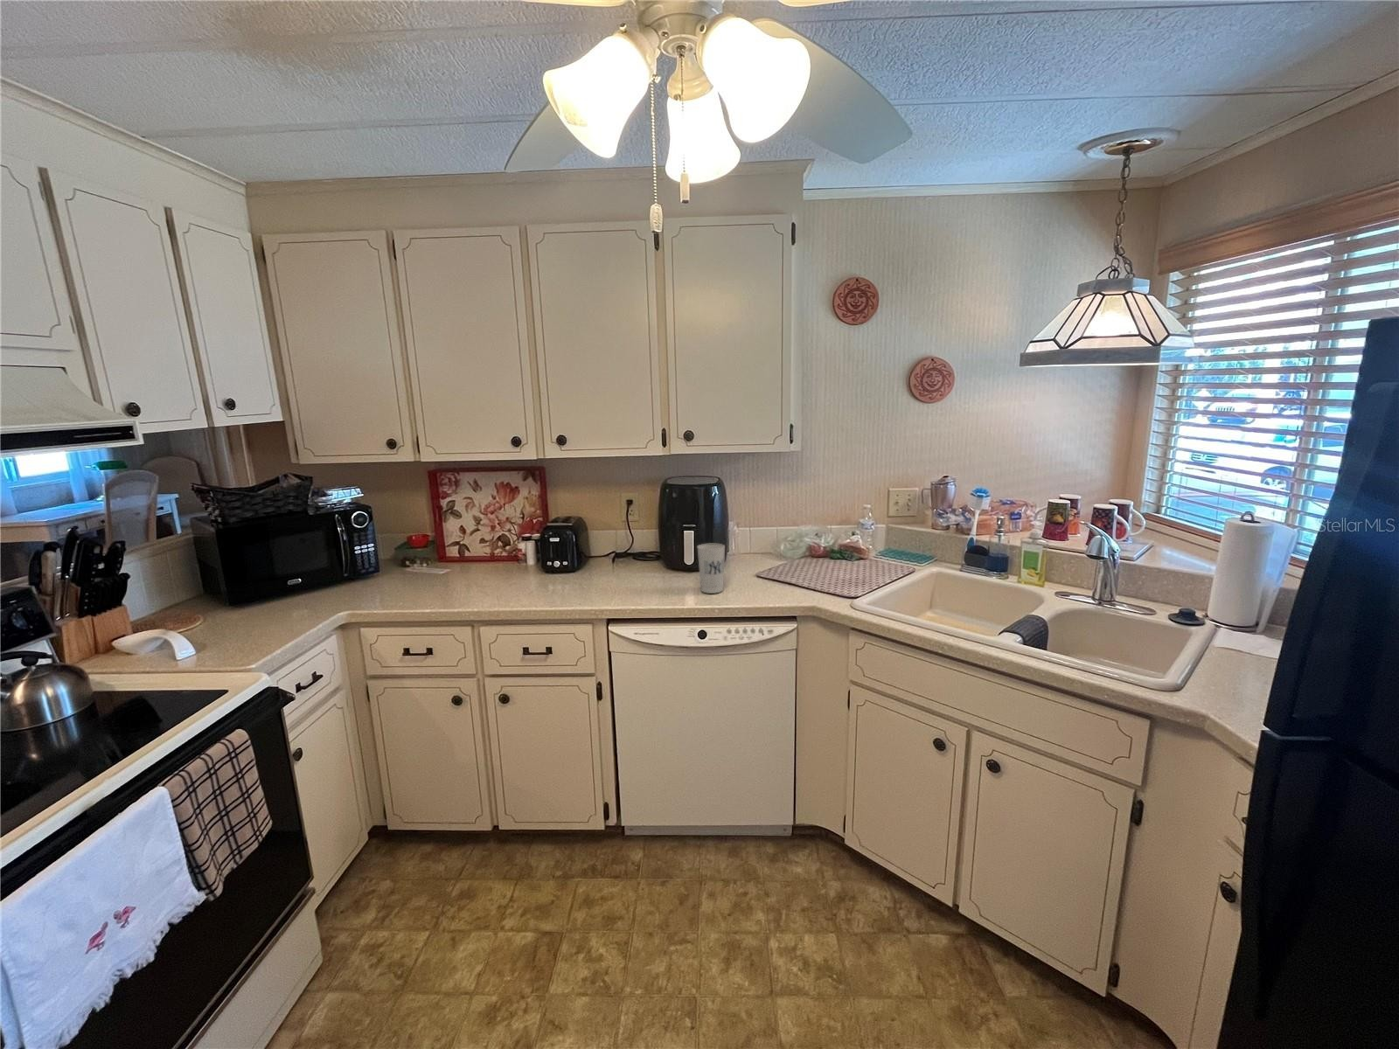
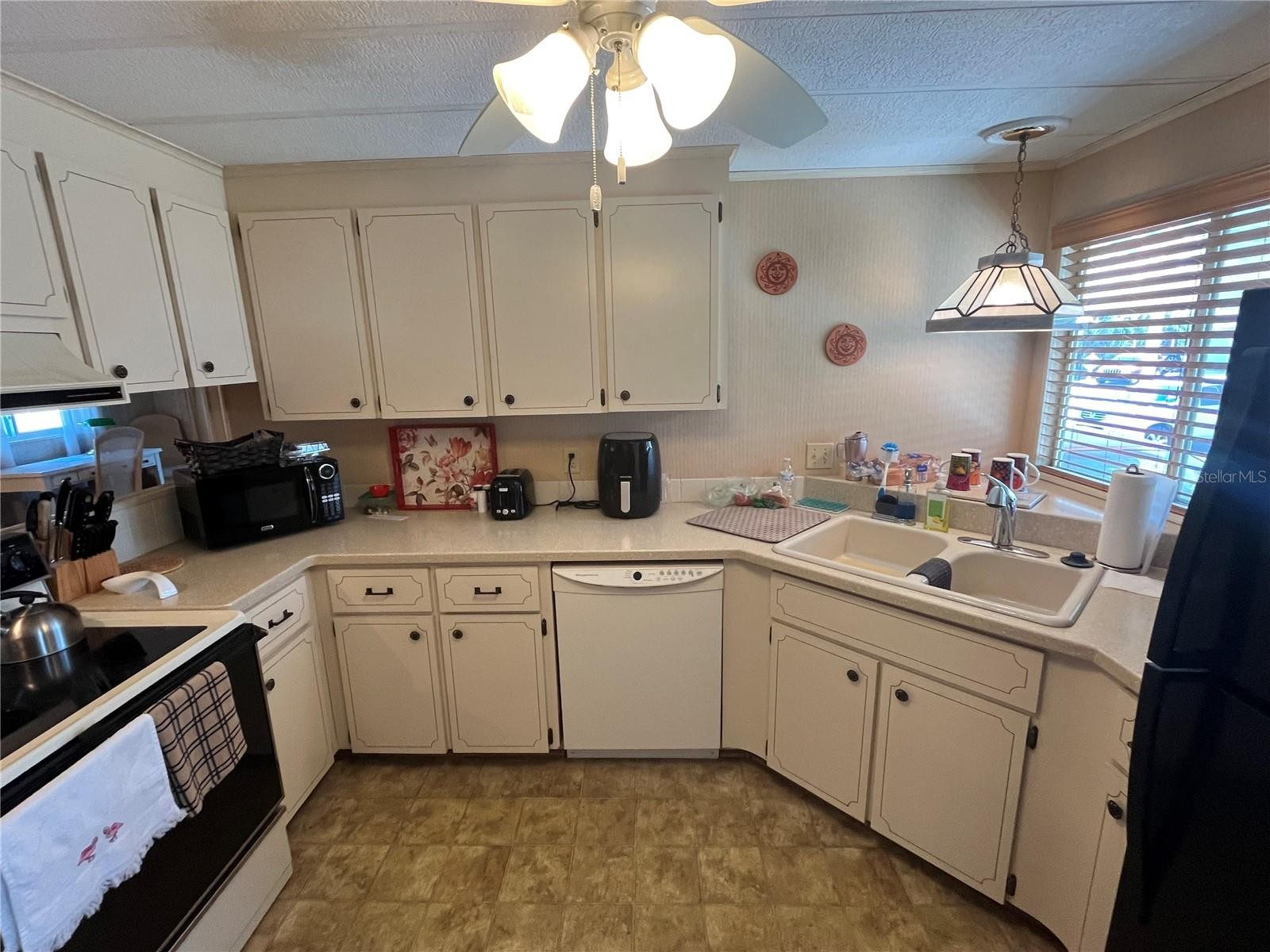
- cup [696,543,726,594]
